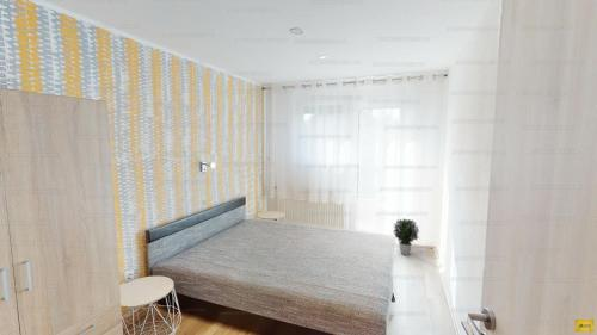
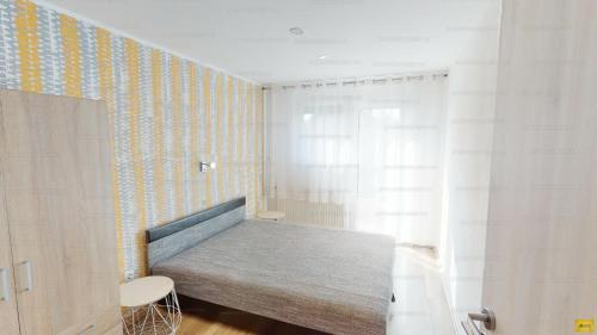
- potted plant [393,218,420,256]
